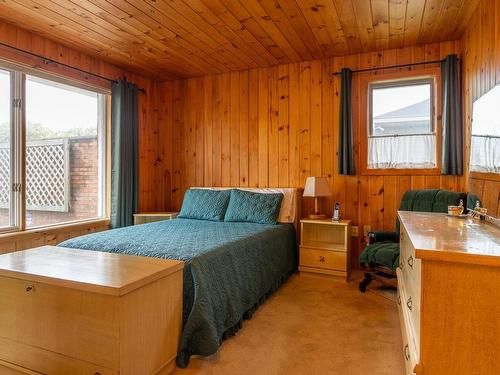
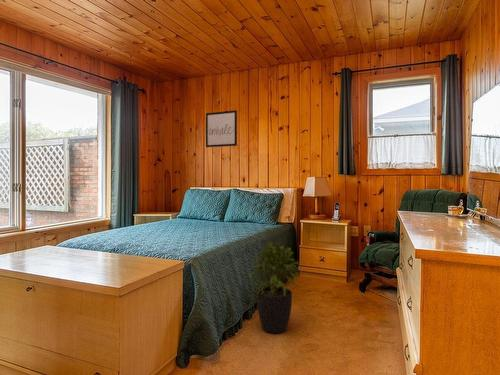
+ potted plant [248,240,303,335]
+ wall art [205,109,238,148]
